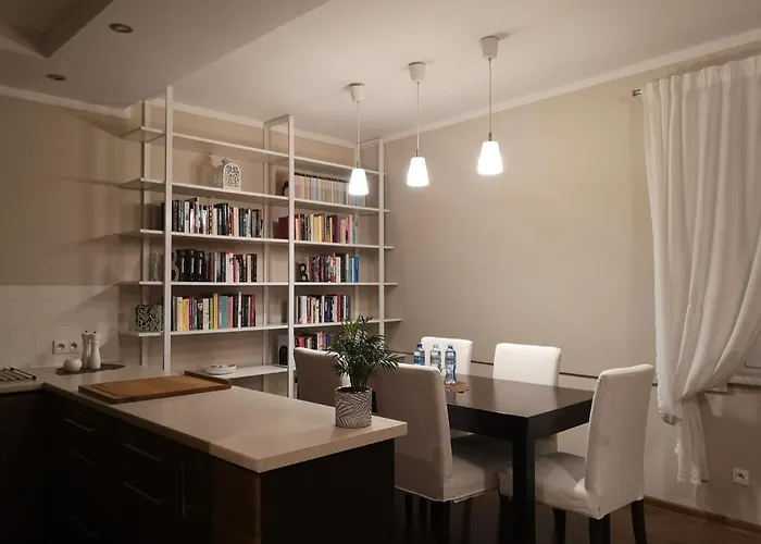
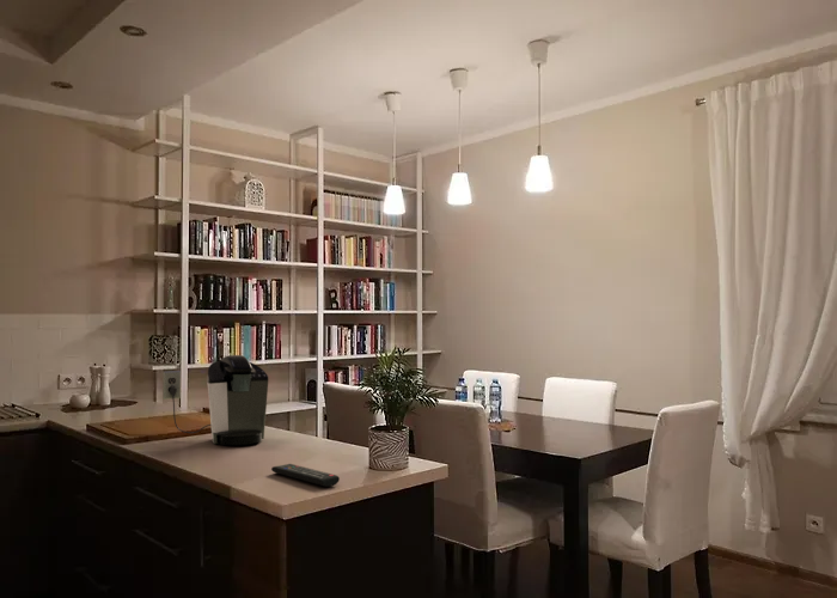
+ coffee maker [161,354,270,446]
+ remote control [270,463,341,488]
